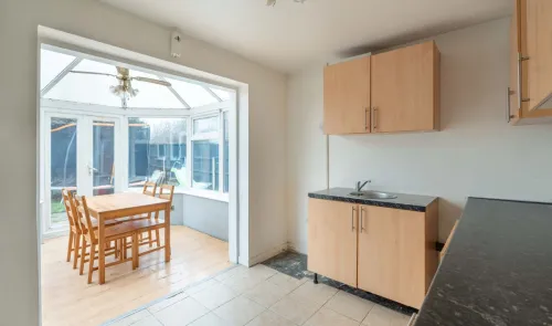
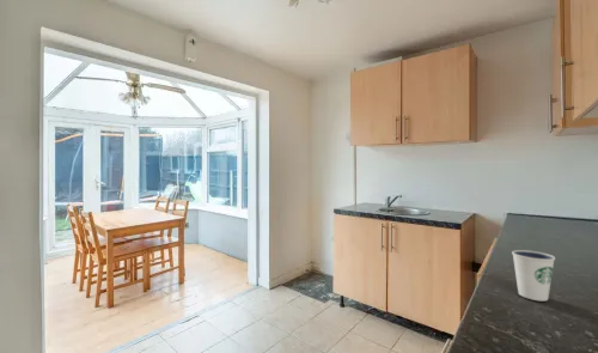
+ dixie cup [511,249,556,302]
